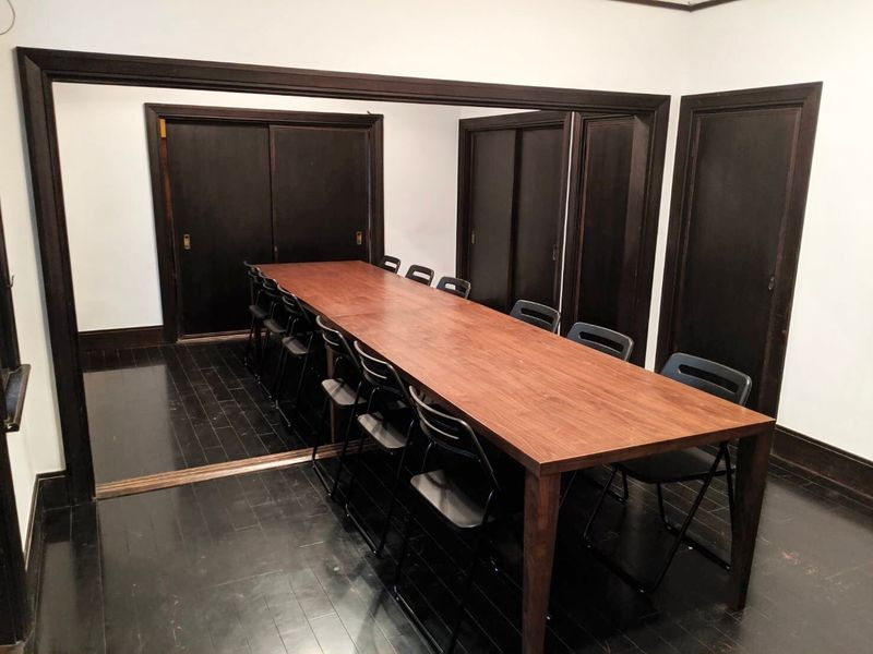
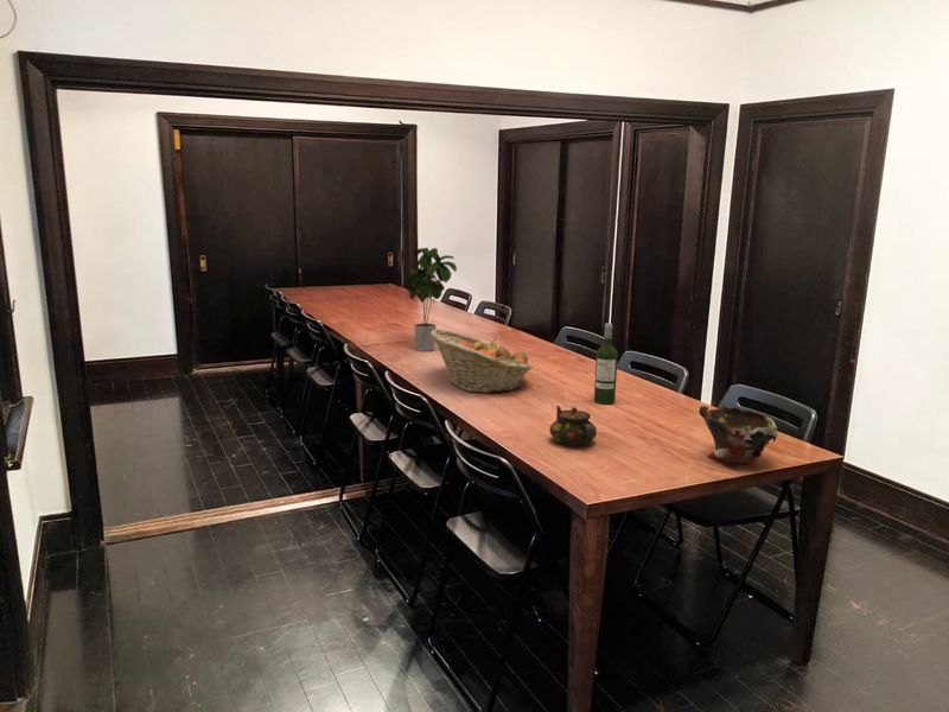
+ fruit basket [431,329,534,394]
+ bowl [698,405,779,468]
+ wine bottle [593,322,619,405]
+ potted plant [406,247,458,352]
+ teapot [549,405,598,447]
